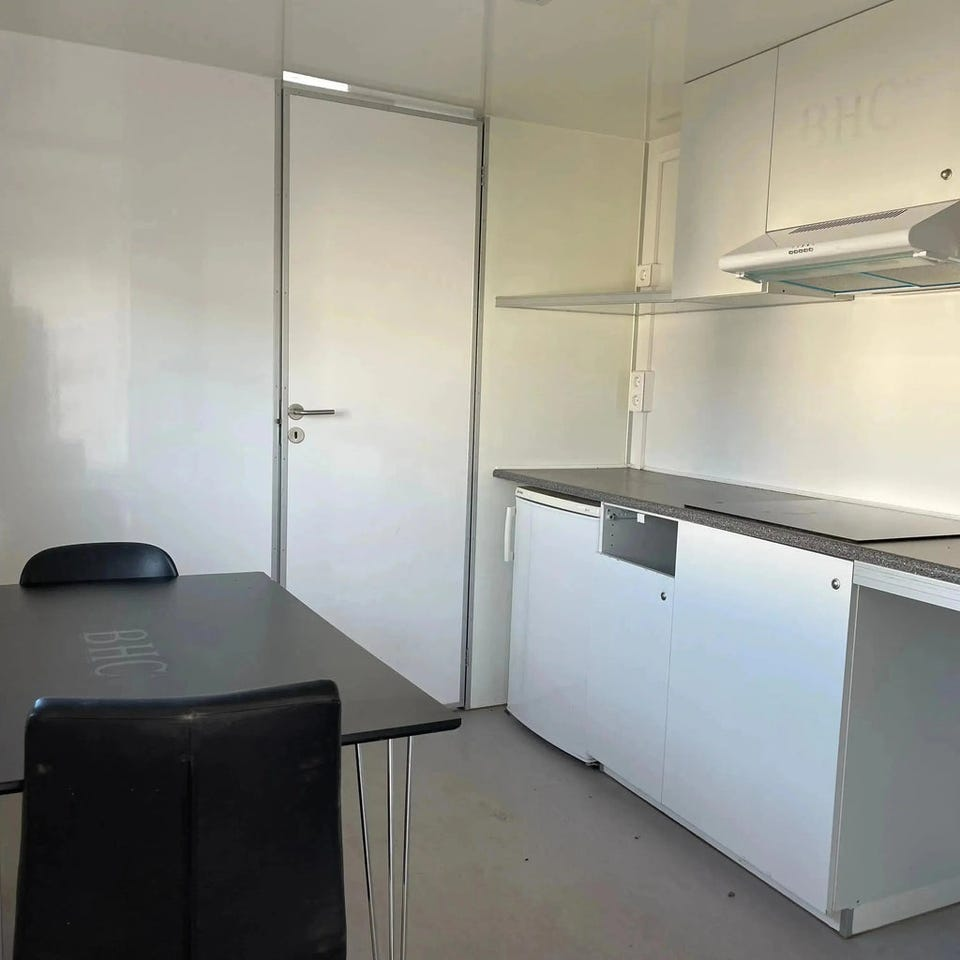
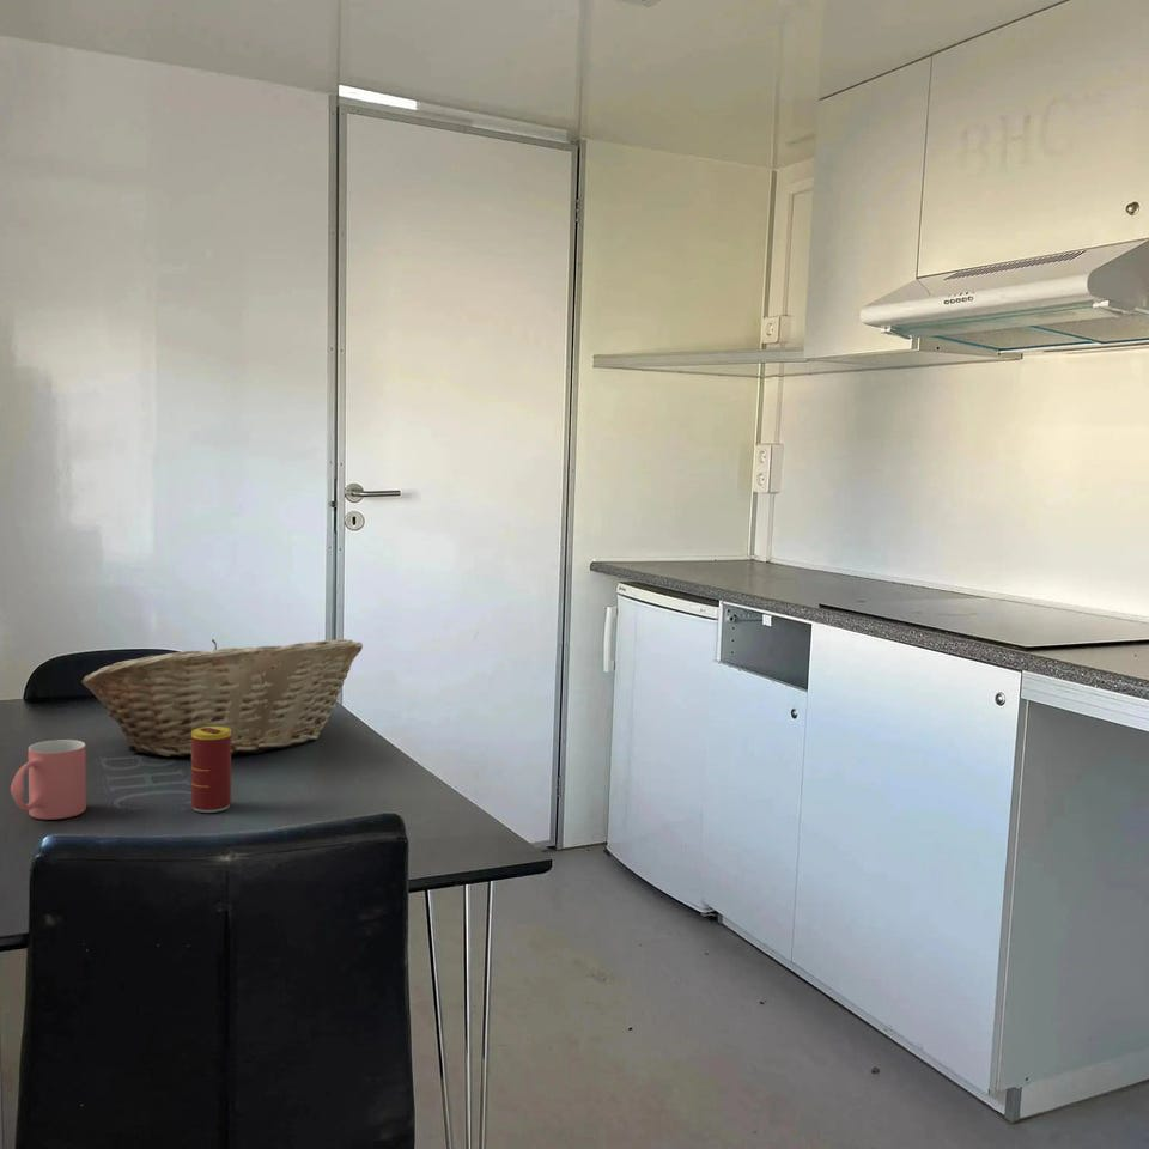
+ fruit basket [80,637,364,758]
+ mug [10,738,87,821]
+ beverage can [190,727,232,814]
